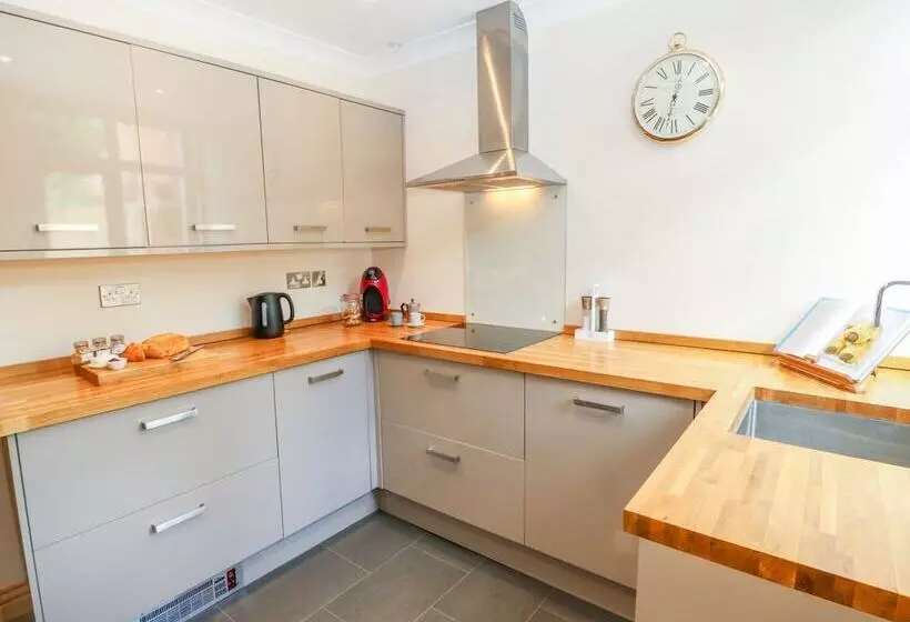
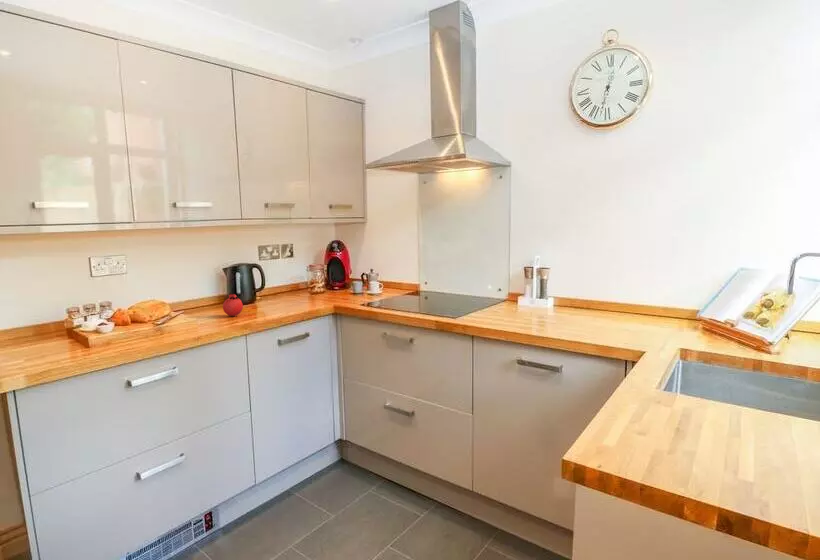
+ fruit [222,293,244,317]
